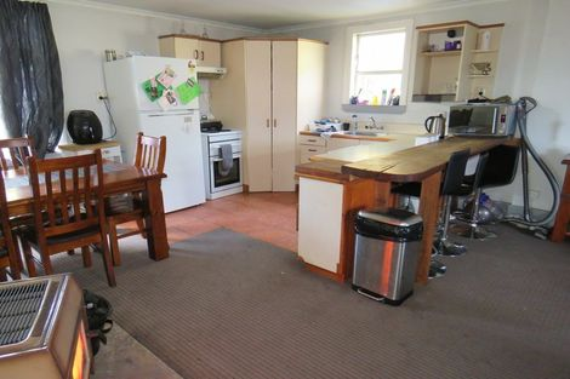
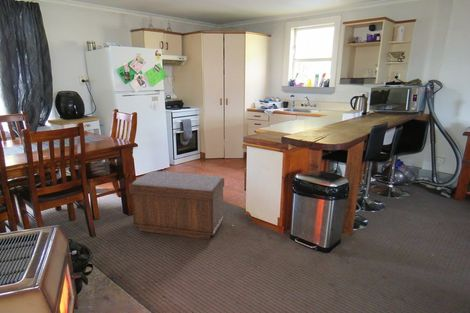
+ bench [128,170,225,240]
